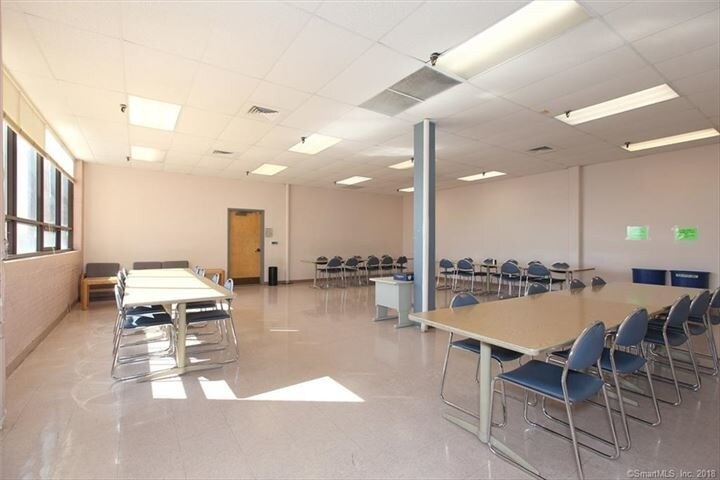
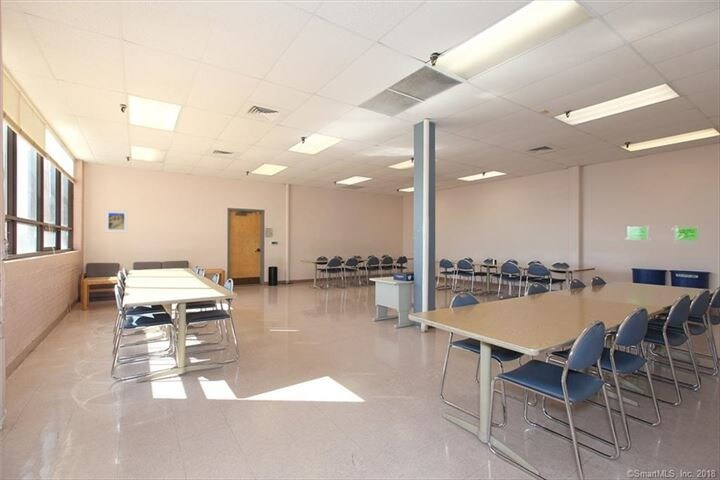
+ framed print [104,209,129,234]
